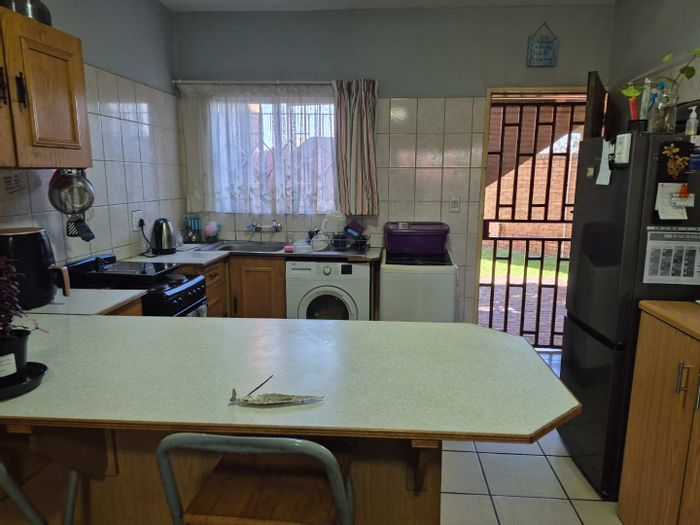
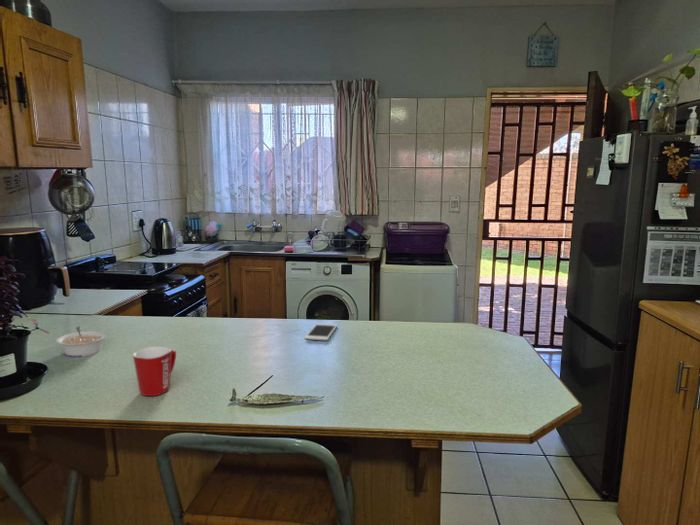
+ mug [132,345,177,397]
+ cell phone [303,323,338,341]
+ legume [55,326,107,358]
